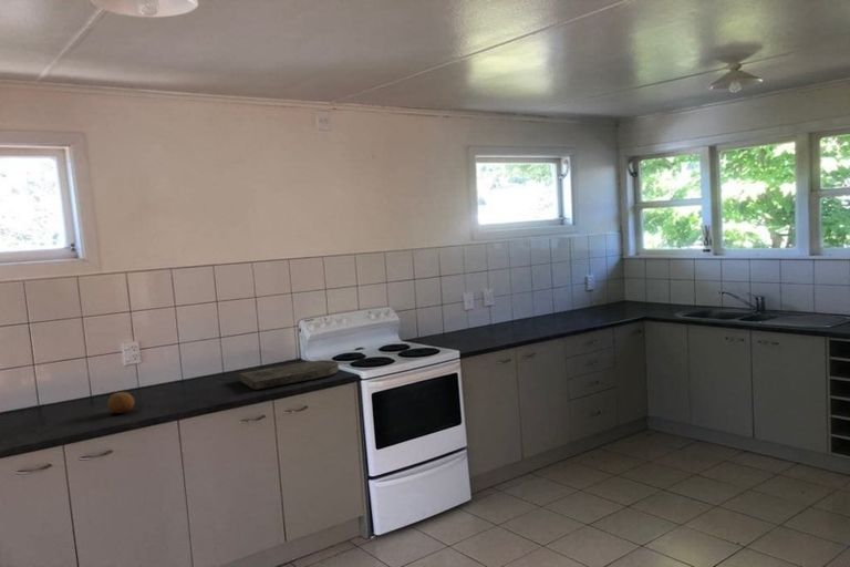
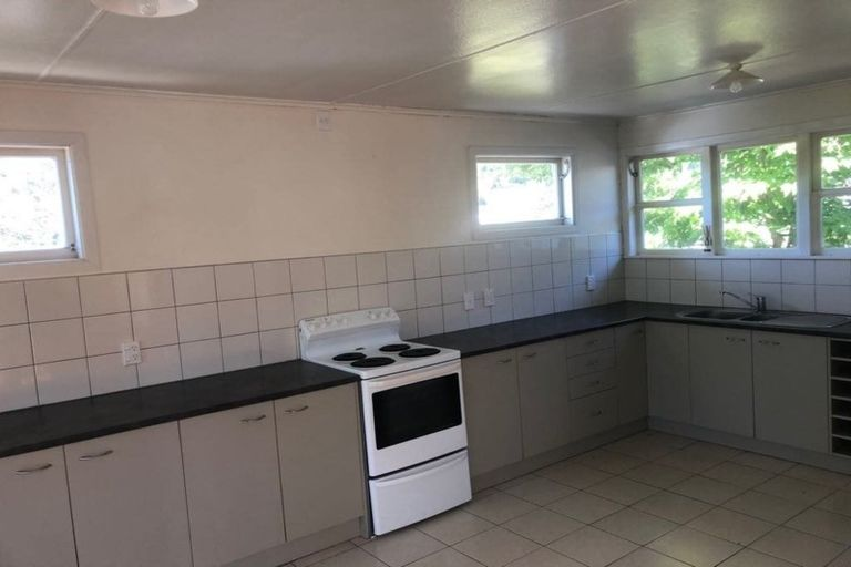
- fruit [106,391,135,414]
- cutting board [238,359,340,391]
